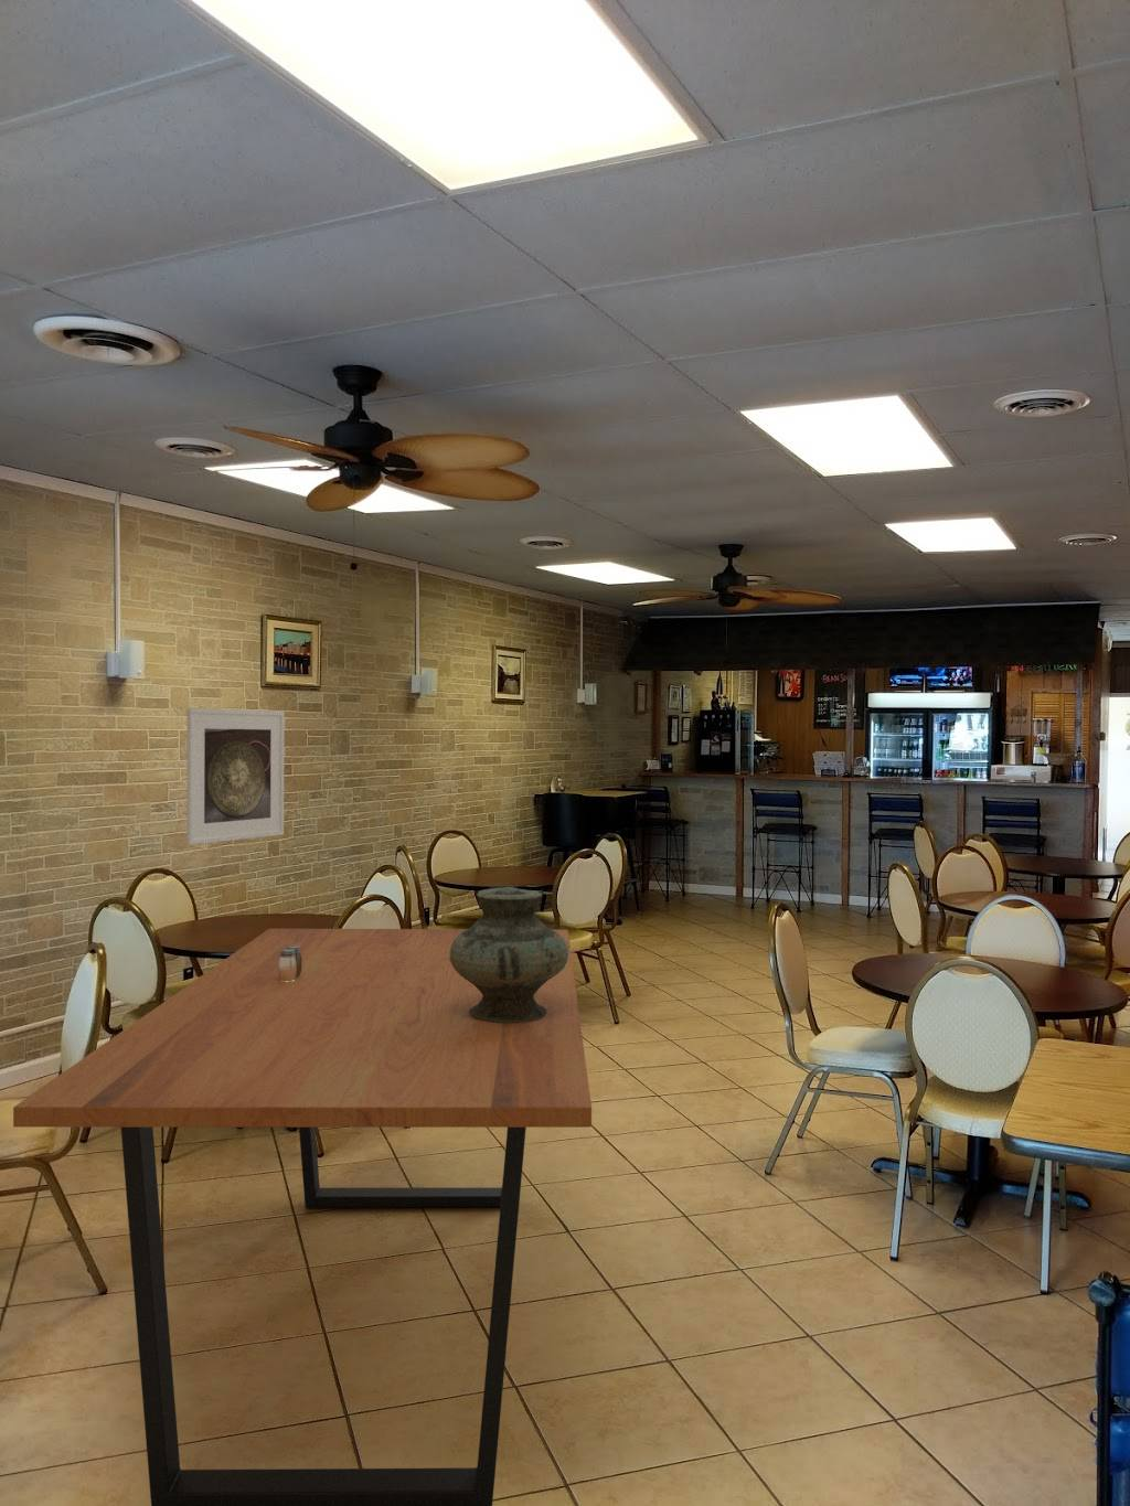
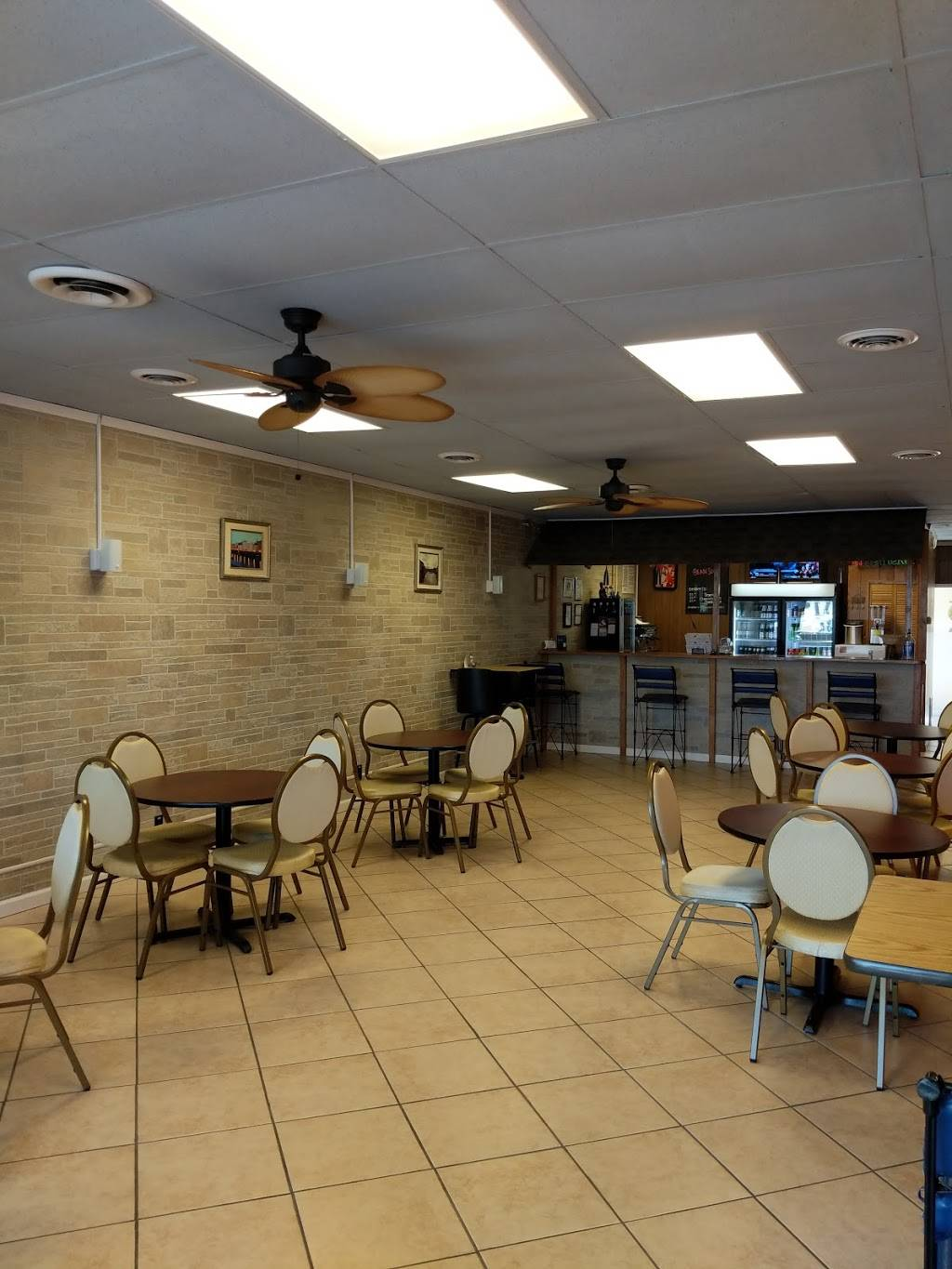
- dining table [12,928,592,1506]
- salt and pepper shaker [278,946,303,981]
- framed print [185,707,286,846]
- vase [449,887,569,1023]
